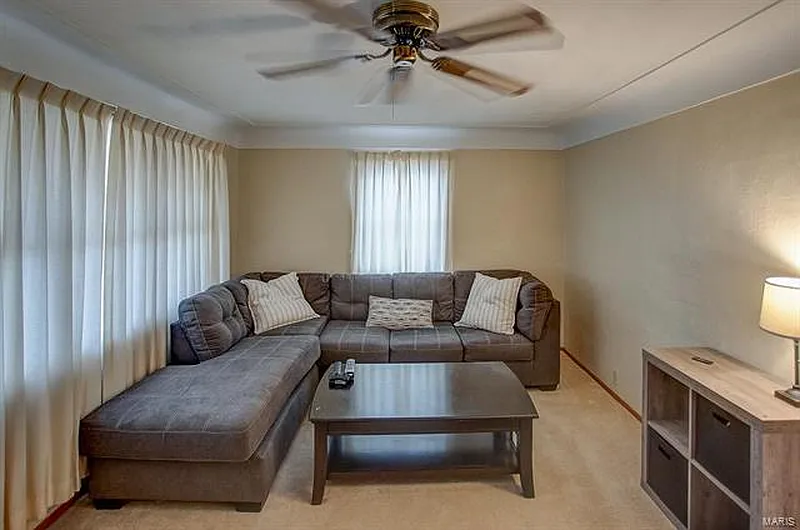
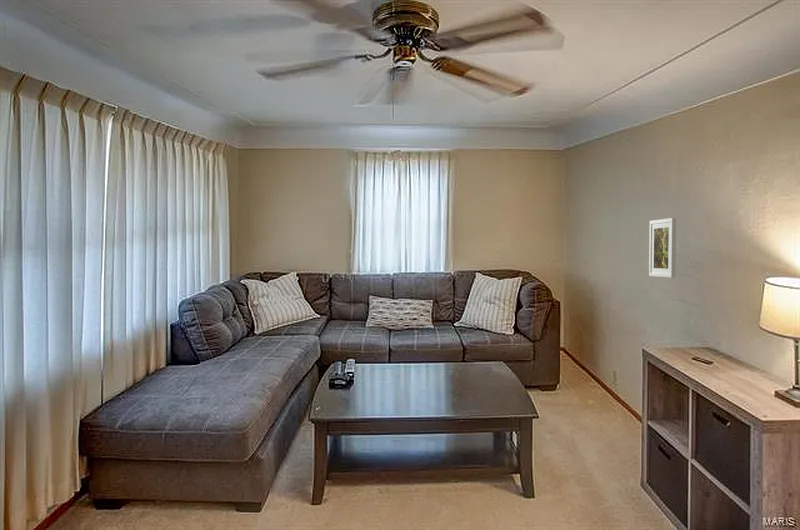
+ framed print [648,217,677,279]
